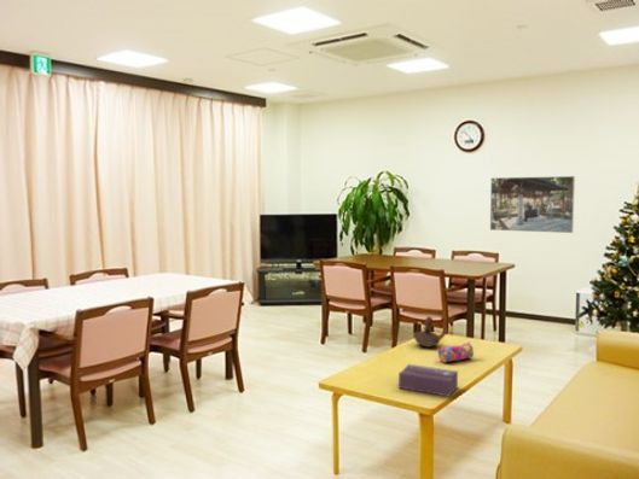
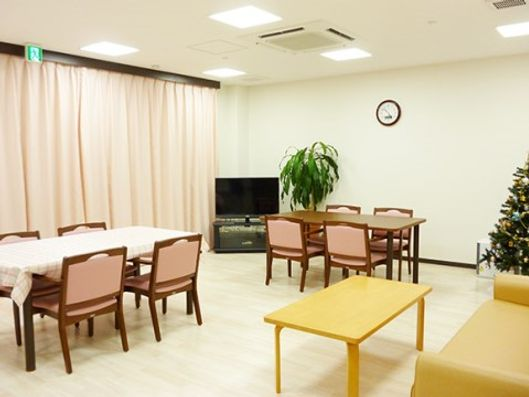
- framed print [489,175,576,234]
- tissue box [397,363,459,398]
- teapot [413,315,449,349]
- pencil case [437,341,475,364]
